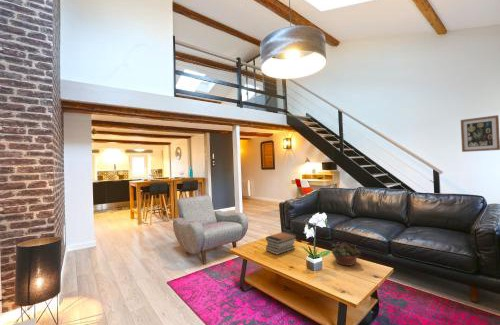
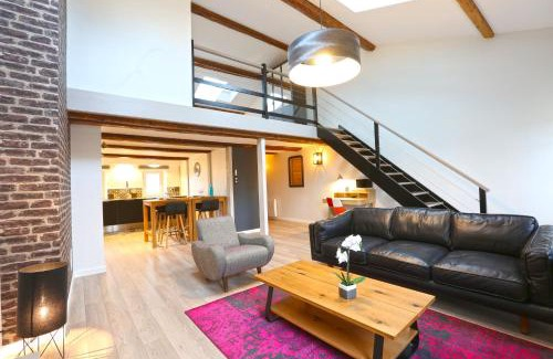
- wall art [460,114,500,153]
- succulent planter [330,242,362,267]
- book stack [265,231,297,256]
